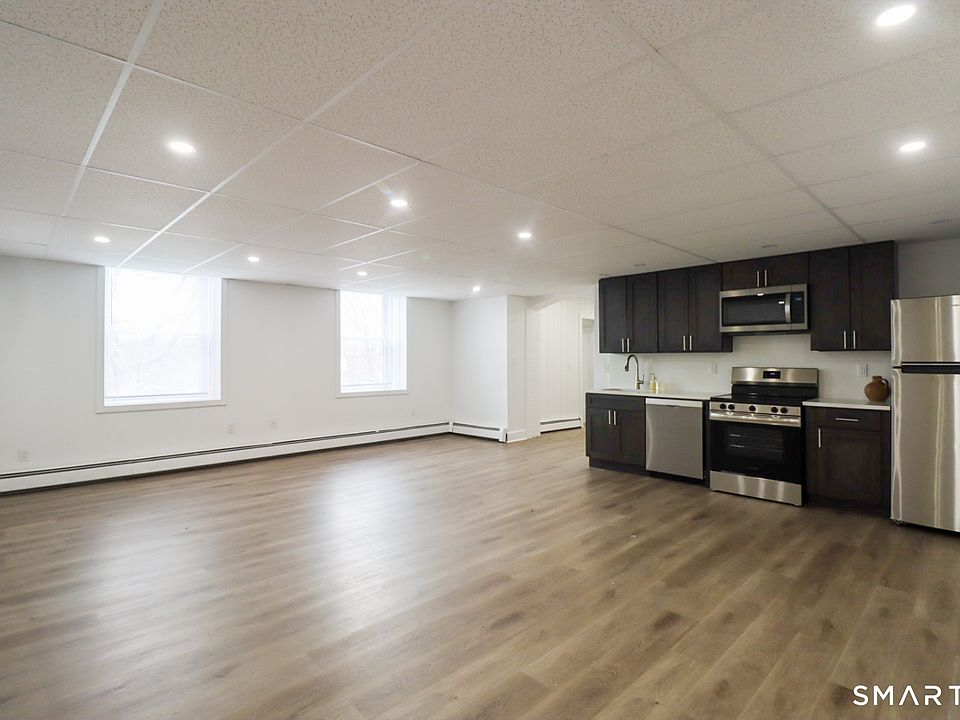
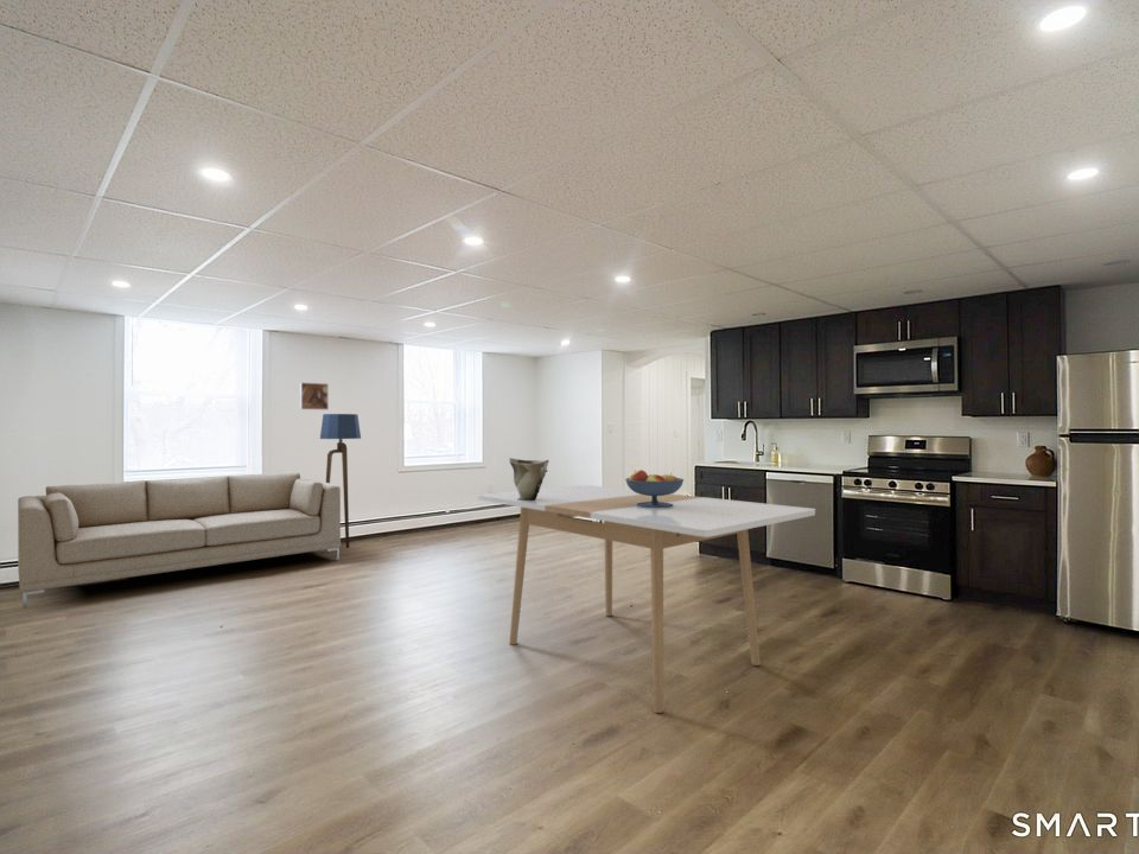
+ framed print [299,382,330,410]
+ fruit bowl [624,469,685,508]
+ dining table [476,484,816,714]
+ floor lamp [319,413,362,549]
+ vase [508,457,551,501]
+ sofa [17,472,342,610]
